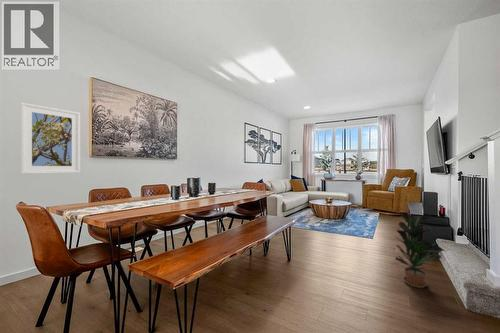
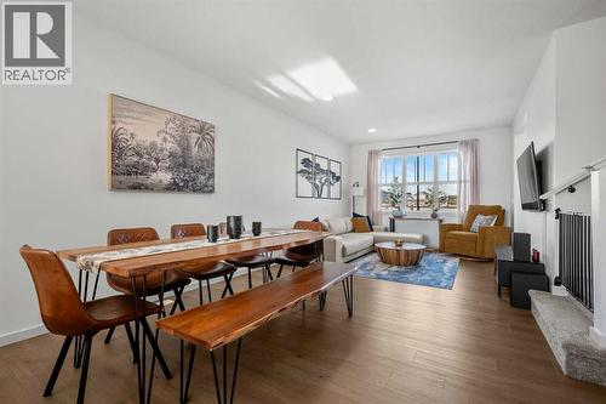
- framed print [19,101,81,175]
- potted plant [394,213,446,289]
